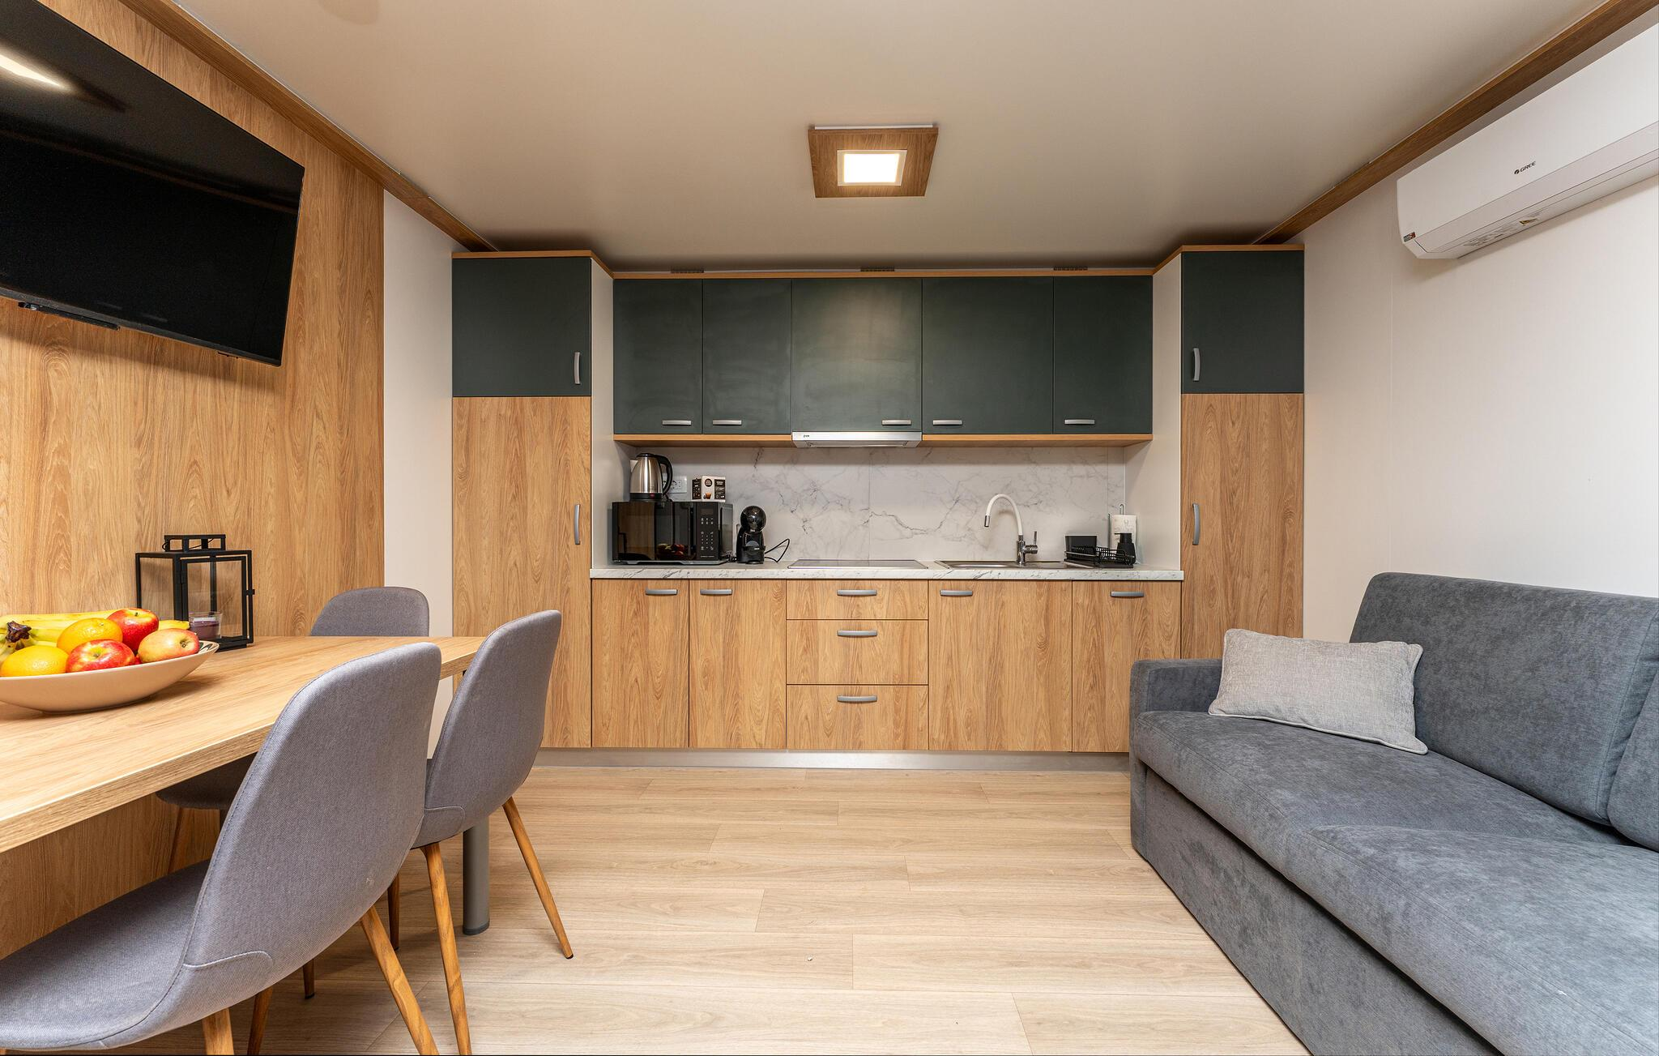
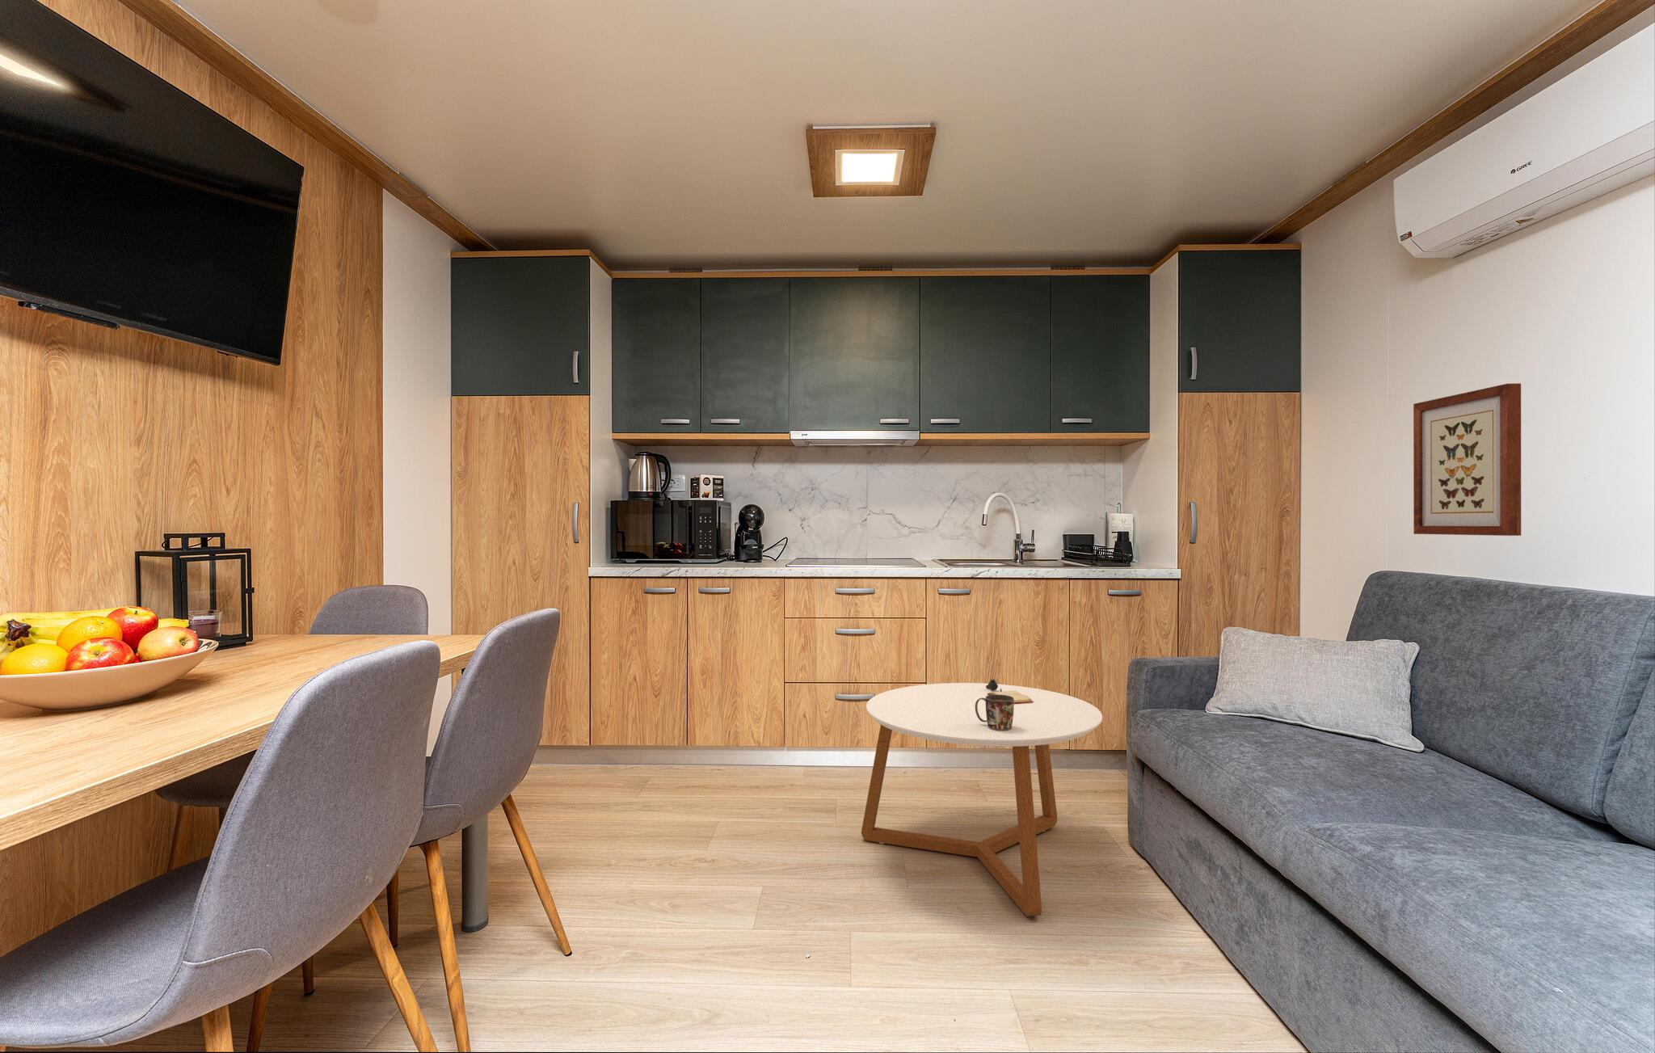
+ wall art [1413,382,1521,537]
+ coffee table [860,681,1103,917]
+ book [986,678,1033,704]
+ mug [976,695,1014,731]
